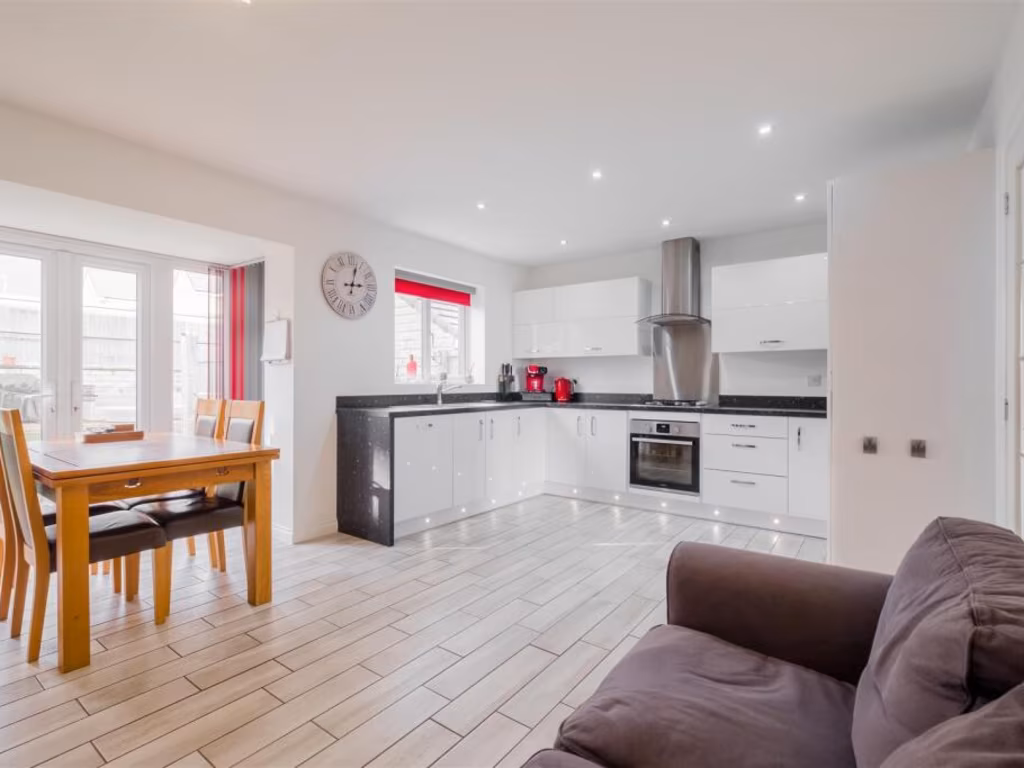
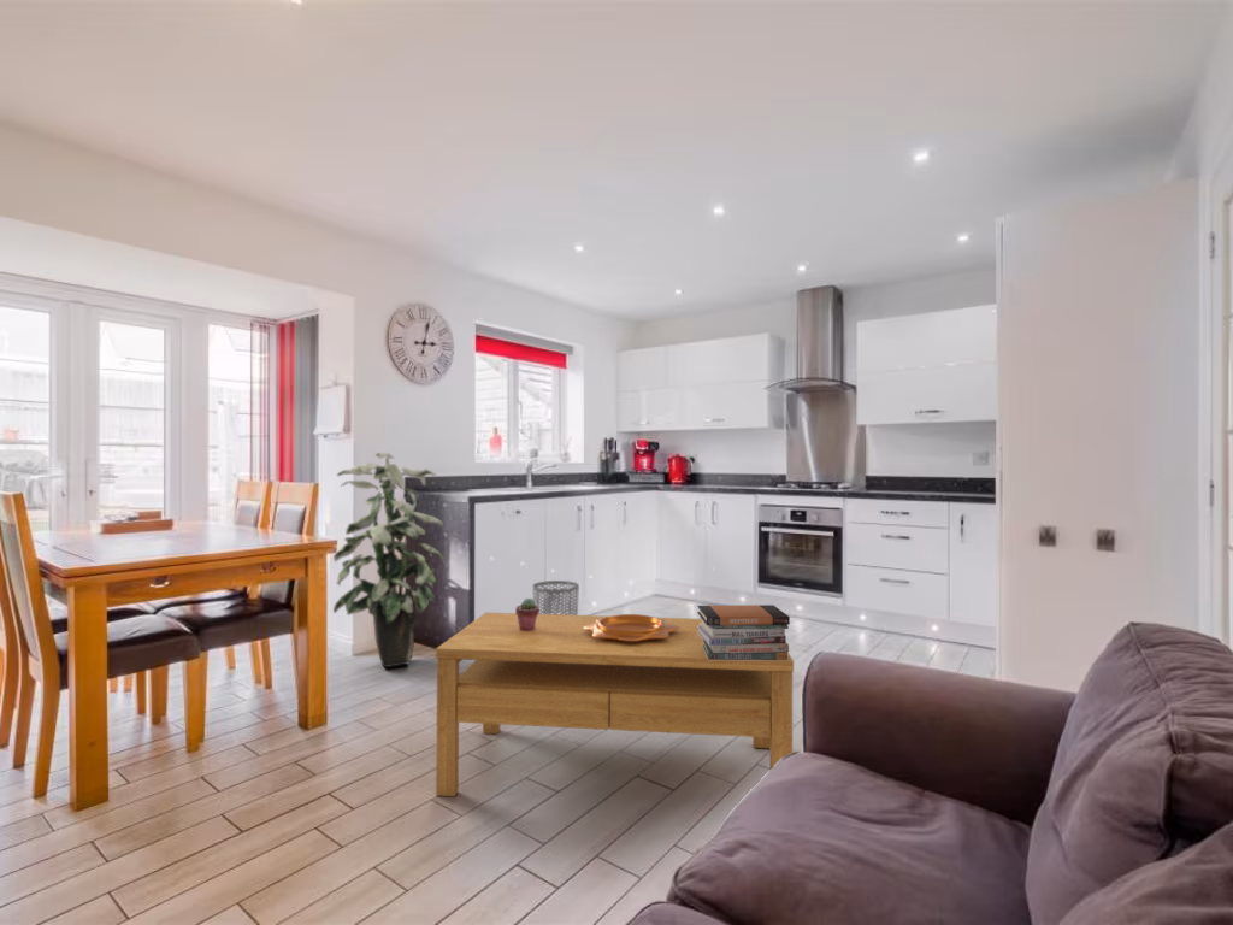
+ waste bin [532,579,580,615]
+ potted succulent [514,597,541,631]
+ coffee table [435,612,795,797]
+ book stack [696,603,791,660]
+ decorative bowl [583,613,680,642]
+ indoor plant [332,452,446,668]
